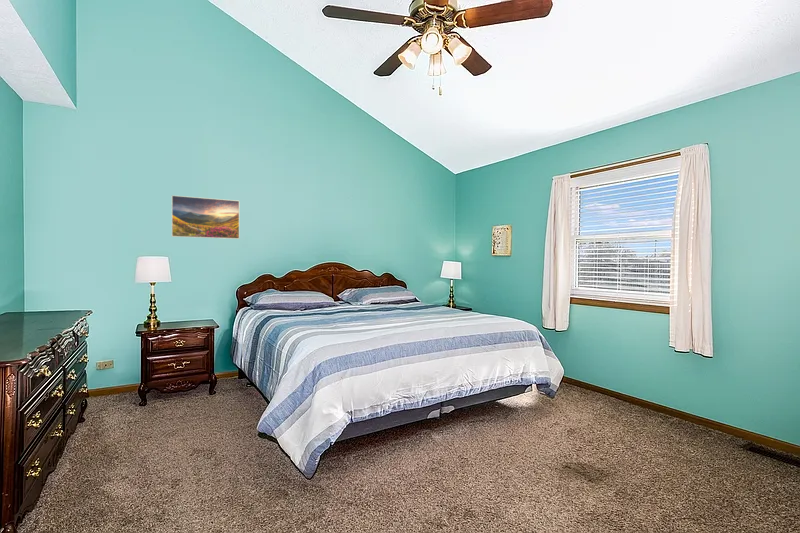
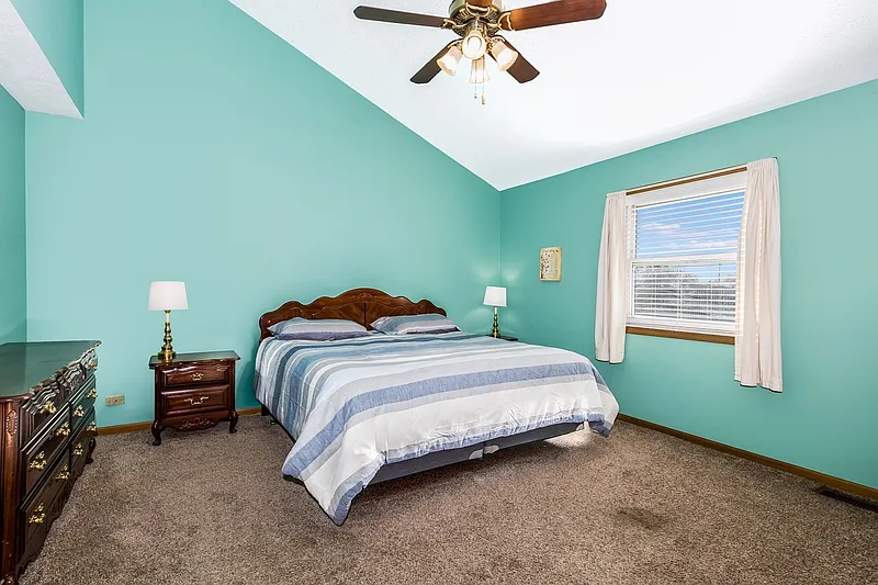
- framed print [171,194,240,240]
